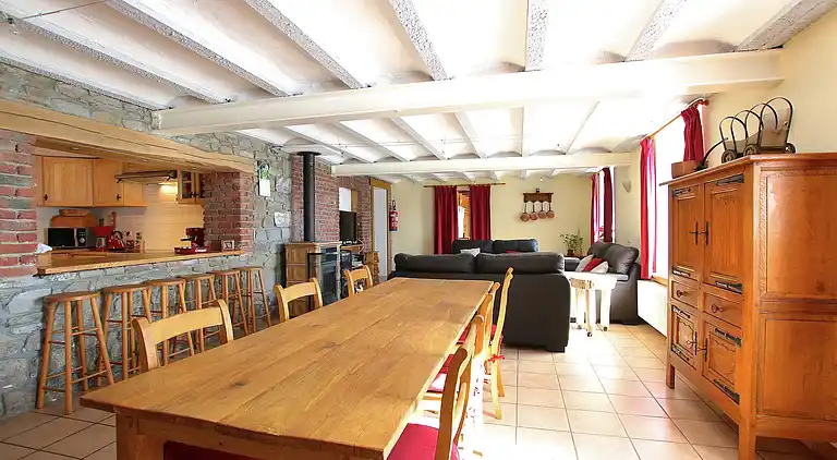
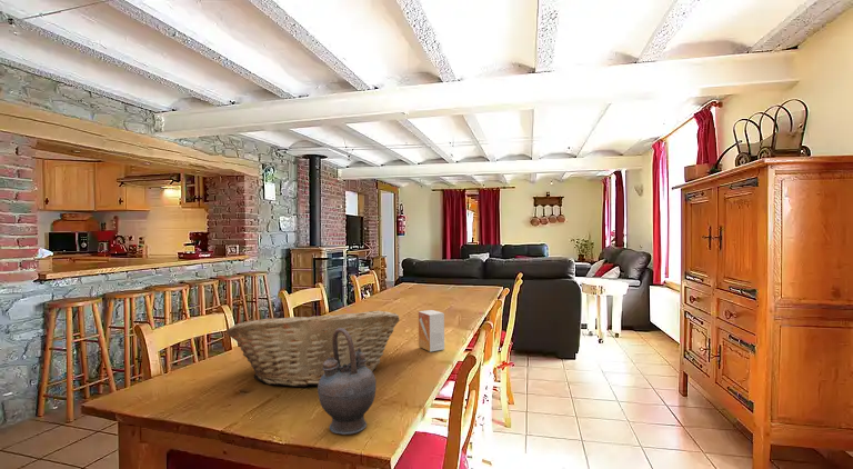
+ fruit basket [225,309,400,388]
+ small box [418,309,445,352]
+ teapot [317,328,377,436]
